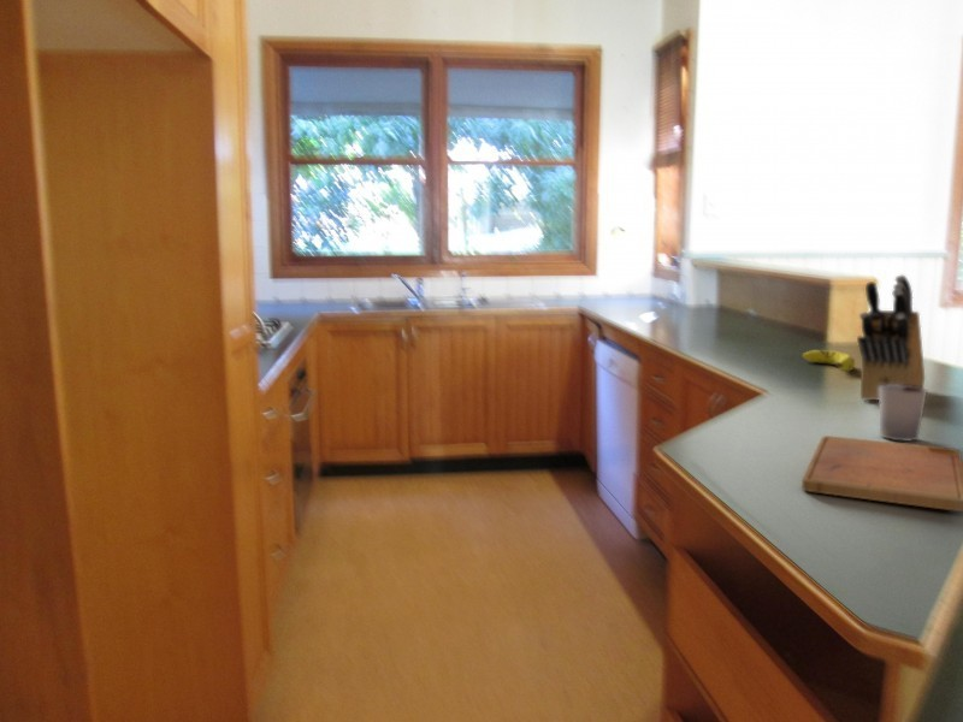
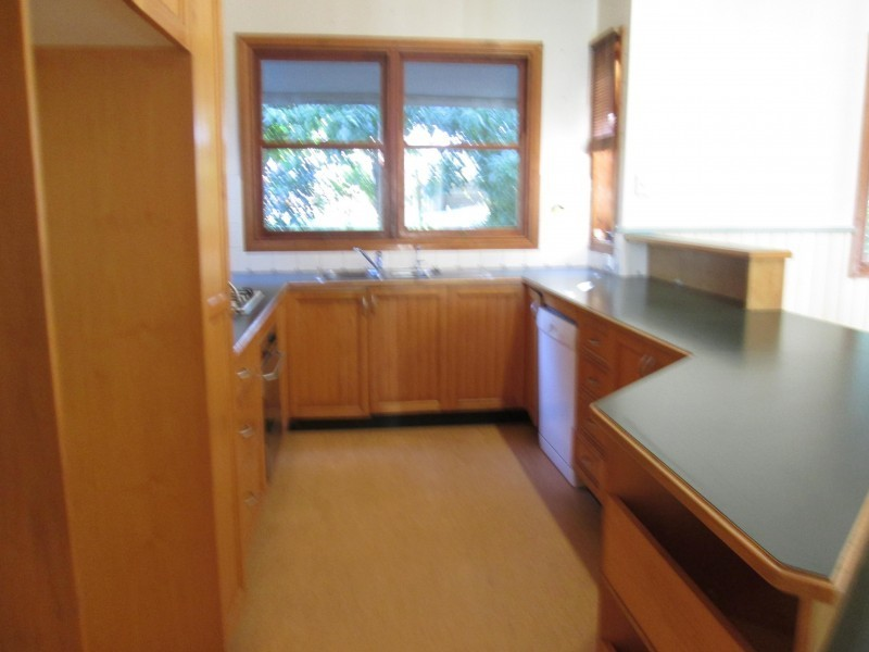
- fruit [802,349,856,372]
- cutting board [800,434,963,513]
- cup [879,384,928,442]
- knife block [856,273,926,402]
